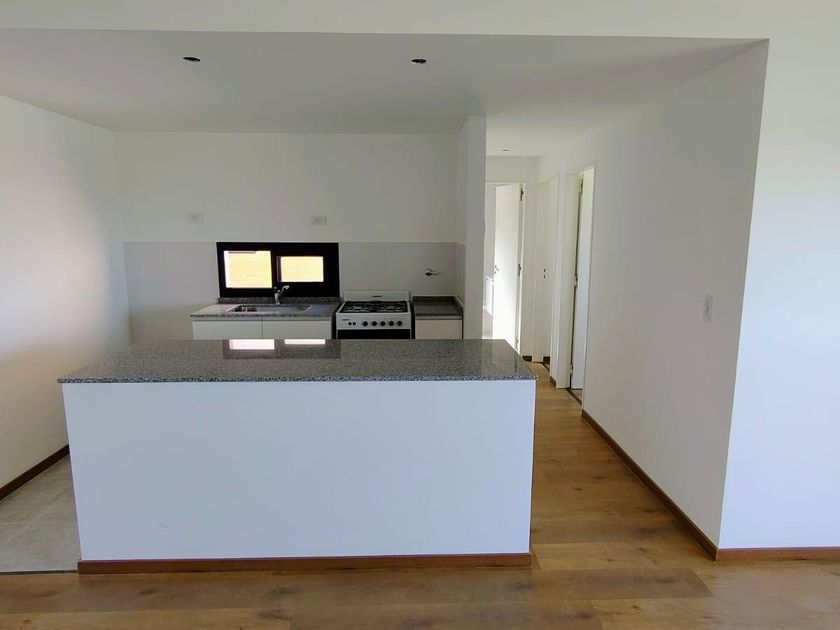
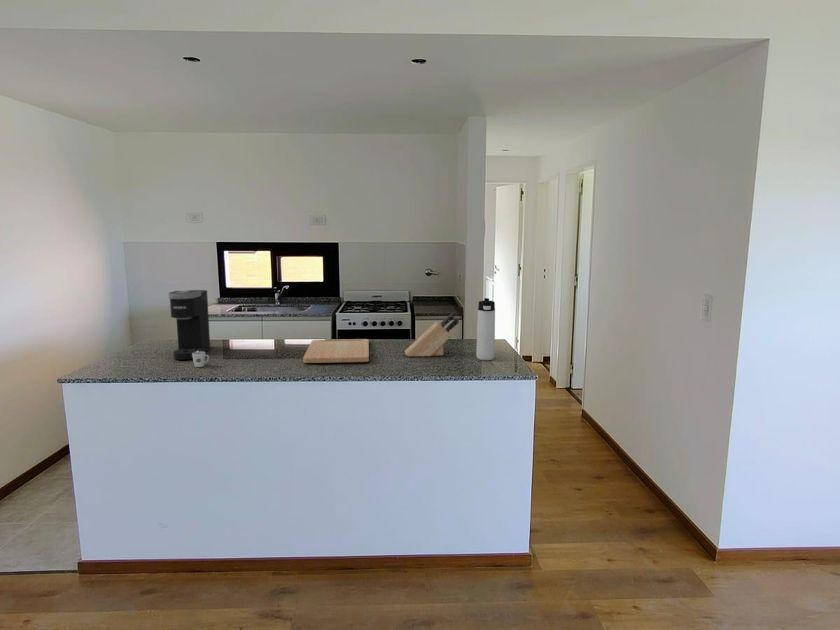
+ cutting board [302,338,370,364]
+ knife block [404,311,460,357]
+ cup [192,351,210,368]
+ coffee maker [167,289,211,361]
+ thermos bottle [475,297,496,361]
